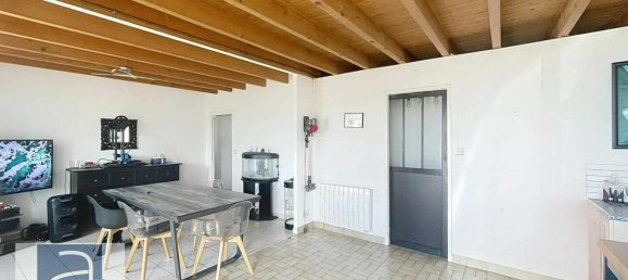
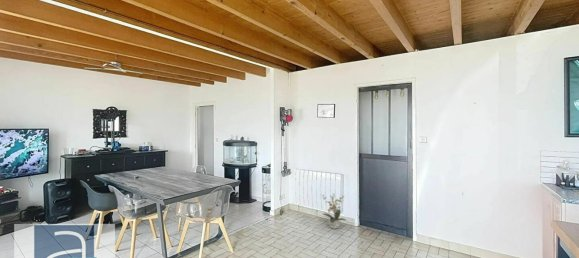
+ potted plant [320,193,347,230]
